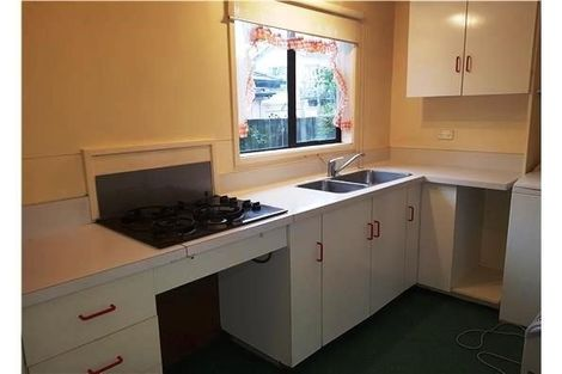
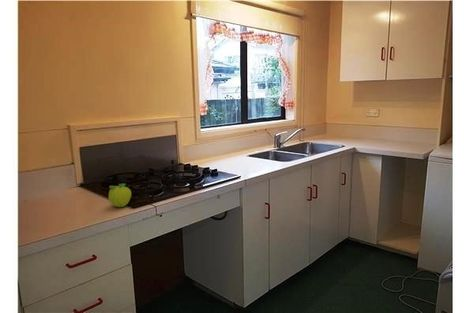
+ fruit [108,183,132,208]
